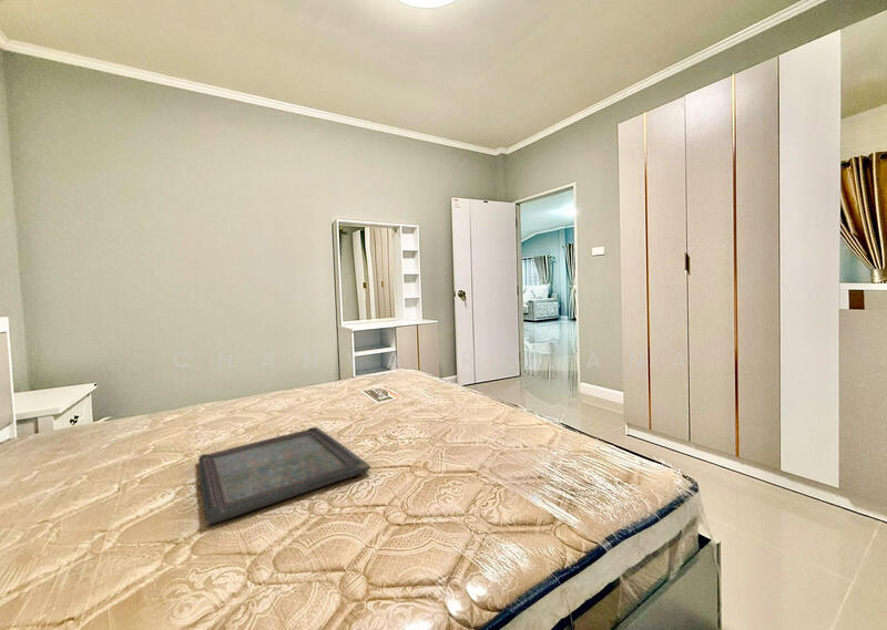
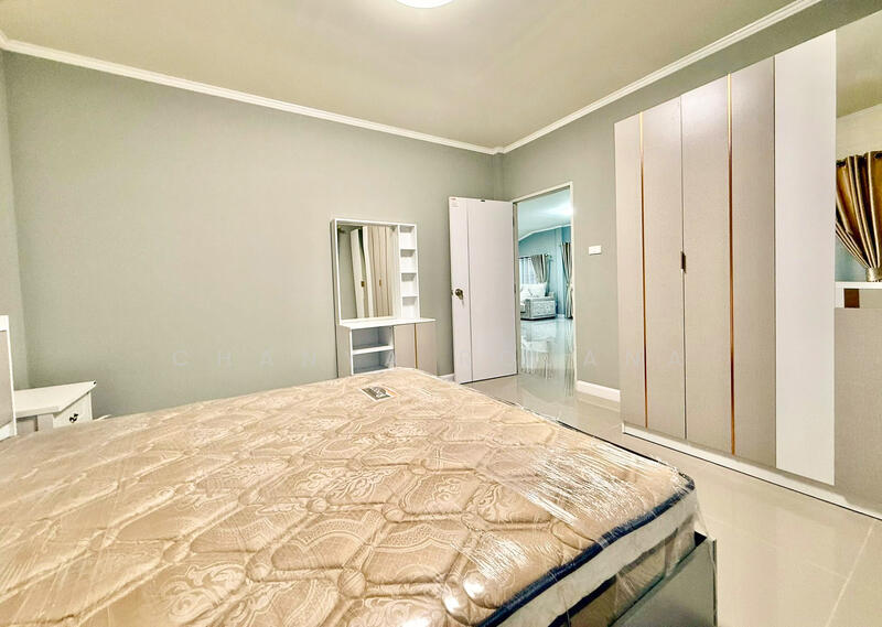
- serving tray [197,426,371,526]
